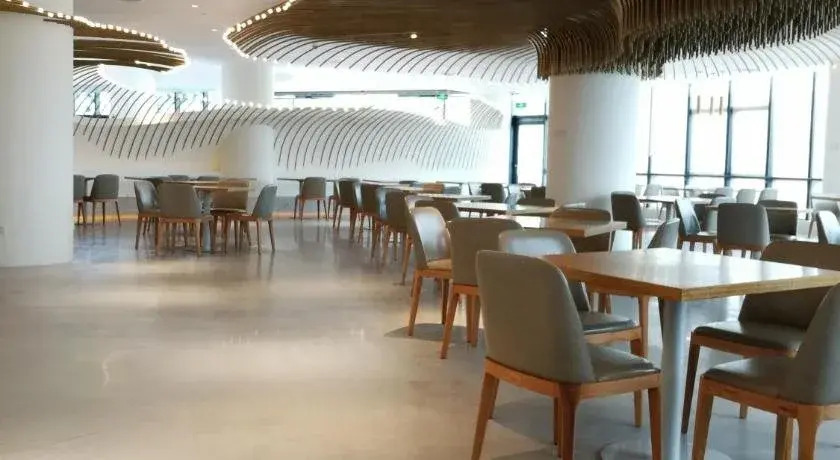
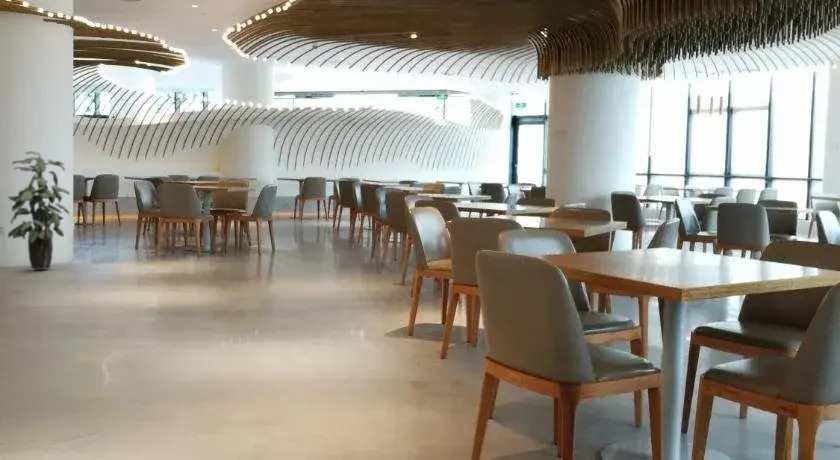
+ indoor plant [6,150,71,270]
